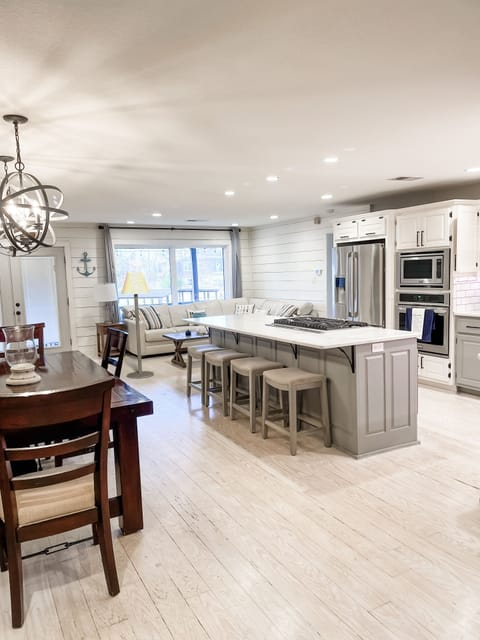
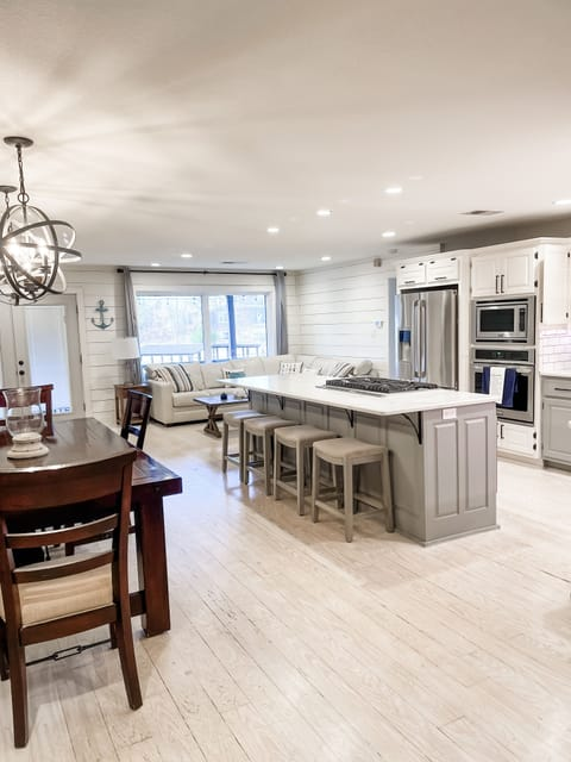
- floor lamp [121,271,155,379]
